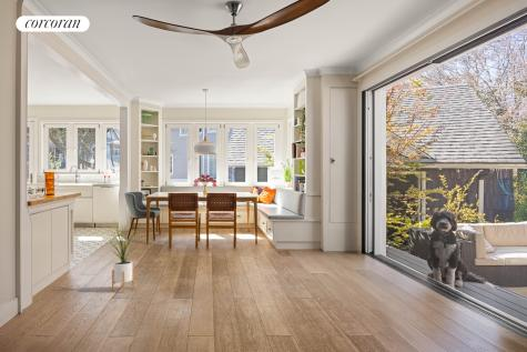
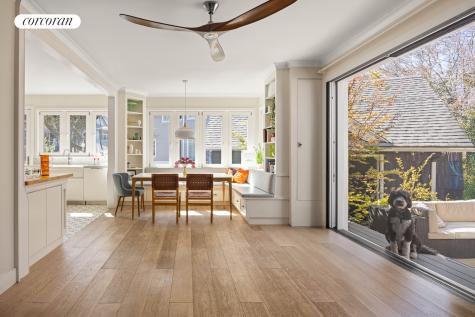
- house plant [103,220,142,293]
